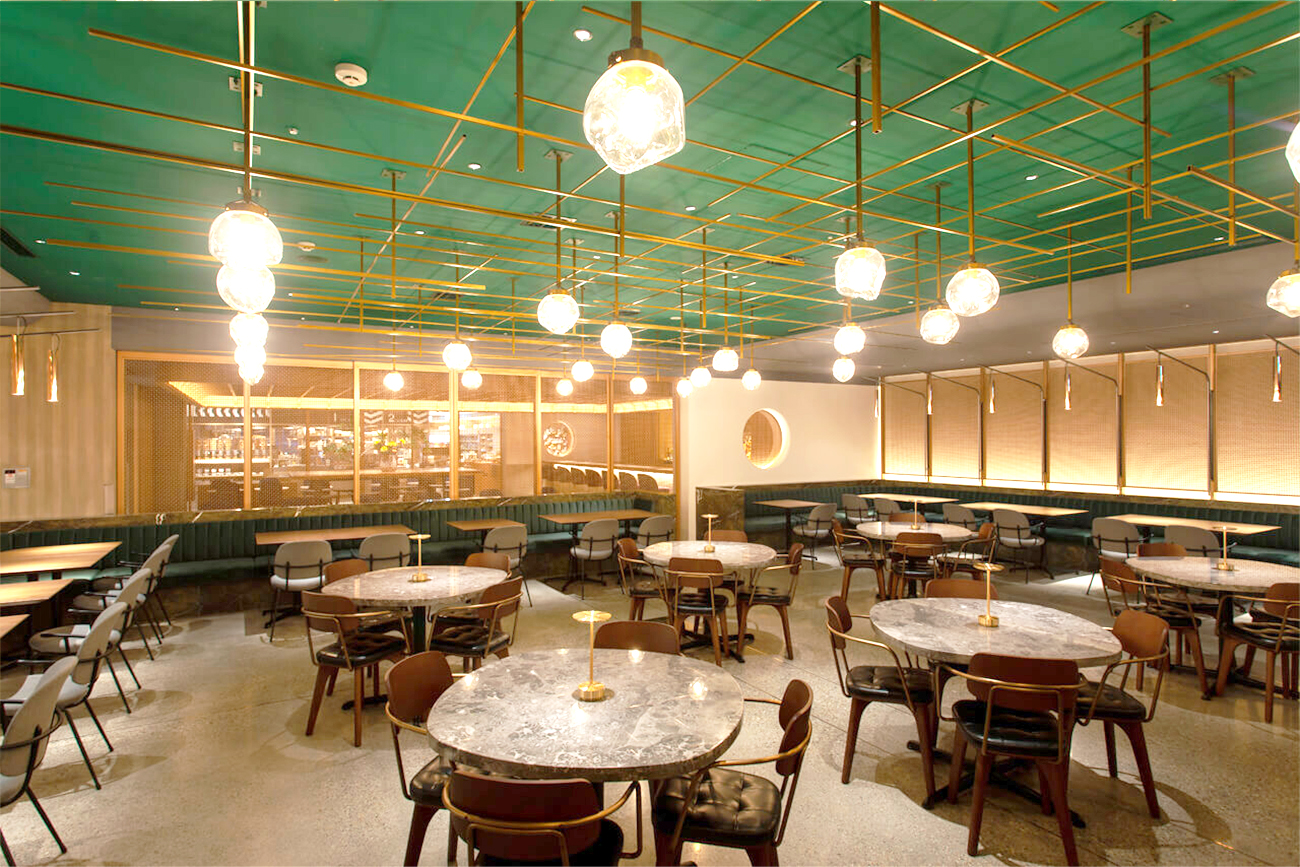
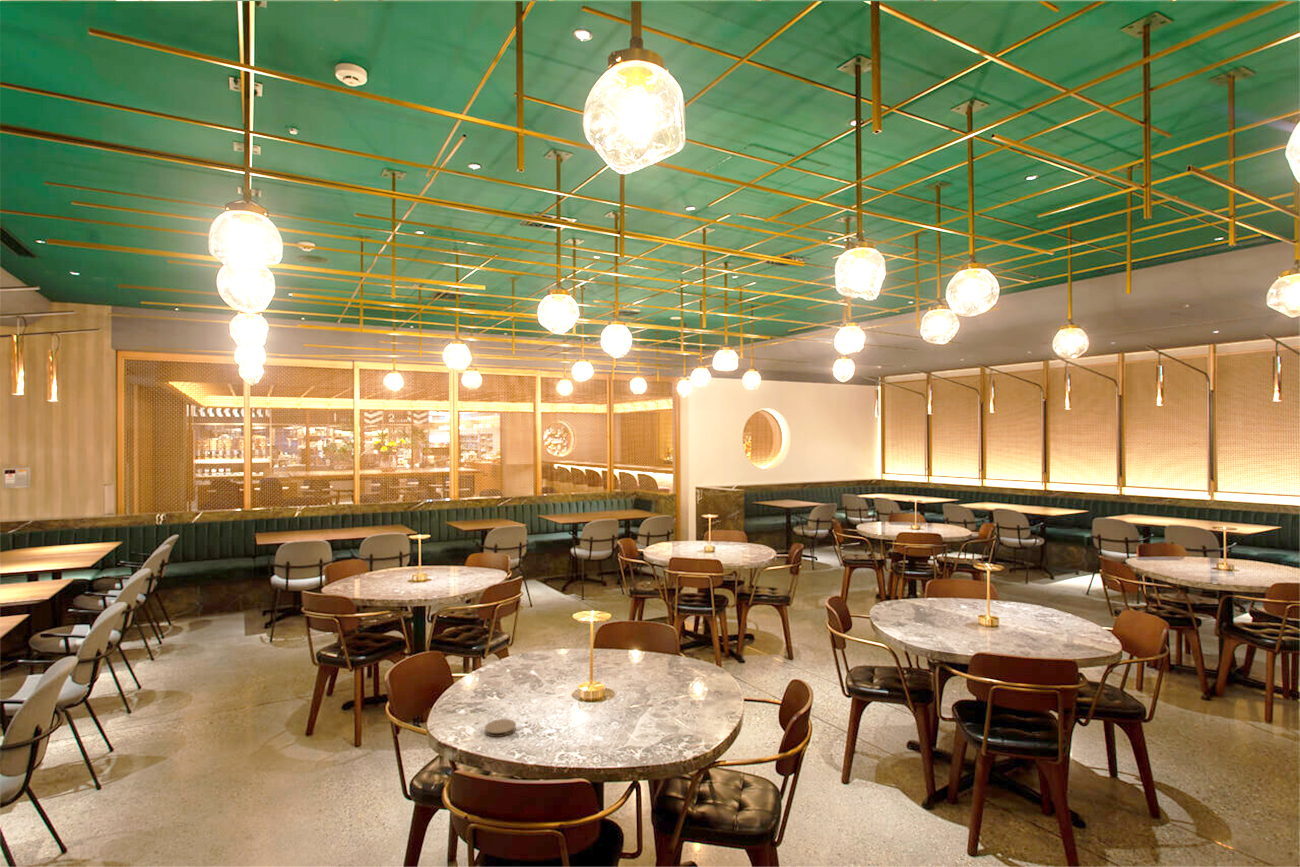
+ coaster [484,718,517,738]
